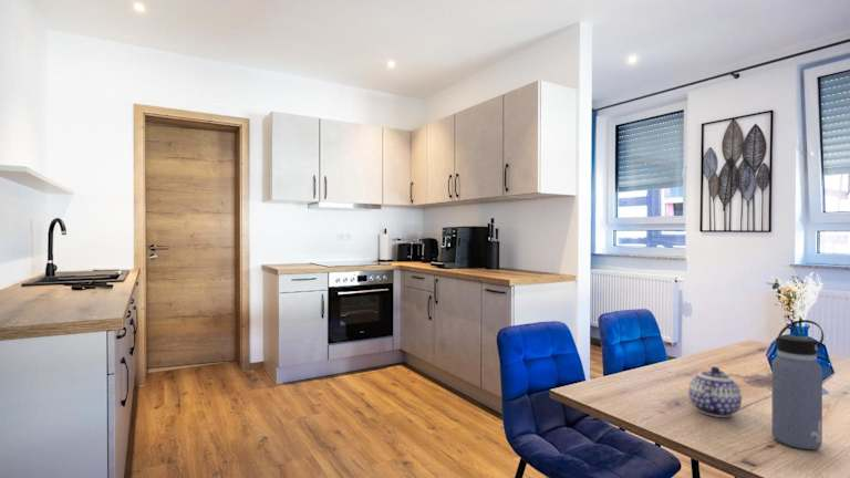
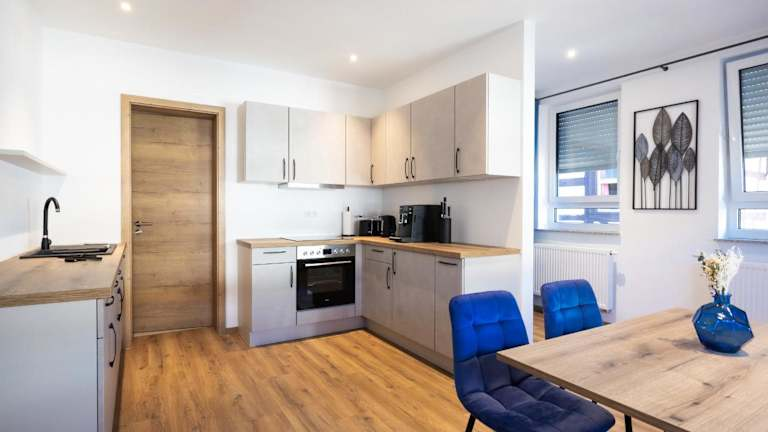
- teapot [687,365,743,418]
- water bottle [771,319,825,450]
